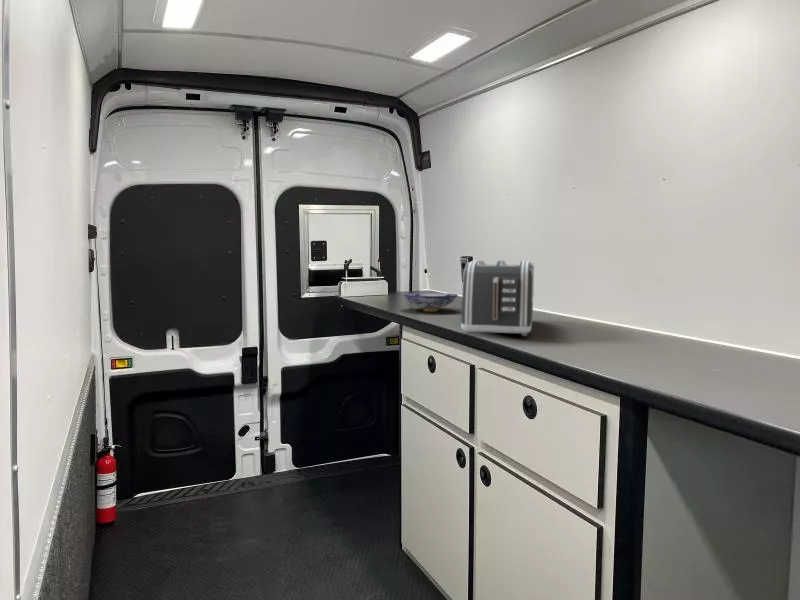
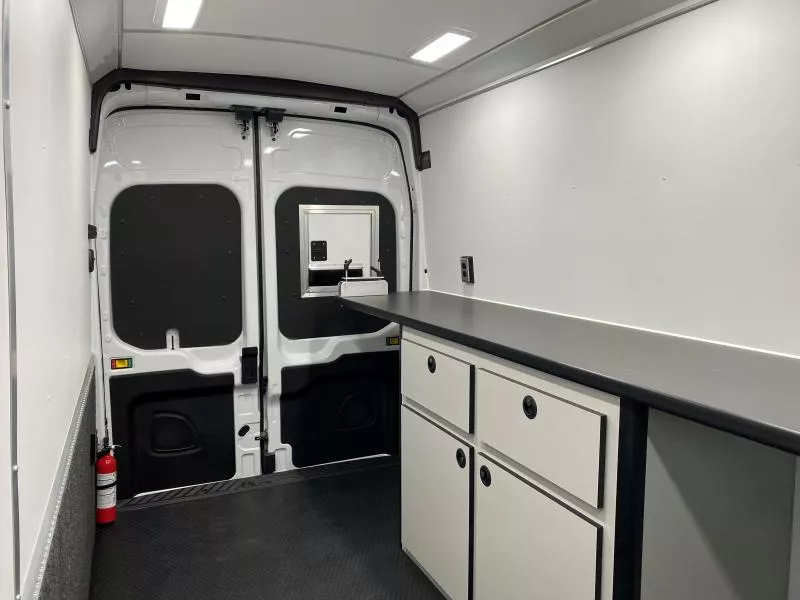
- toaster [460,259,535,337]
- bowl [403,292,459,312]
